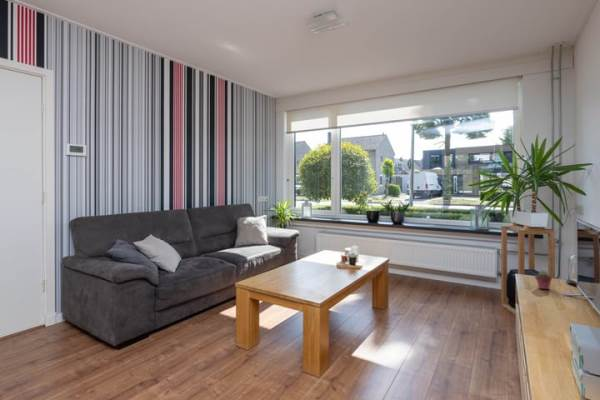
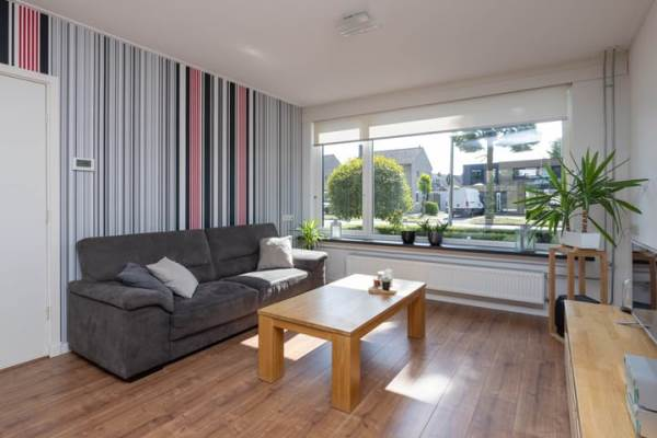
- potted succulent [534,270,553,290]
